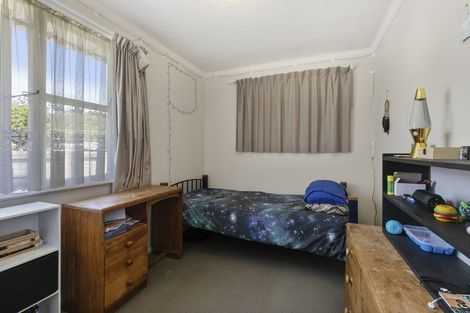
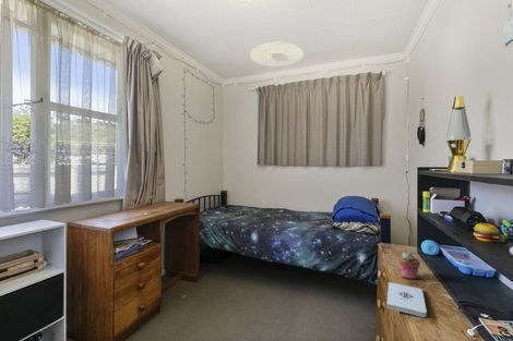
+ ceiling light [249,41,305,68]
+ notepad [386,281,428,318]
+ potted succulent [397,252,421,280]
